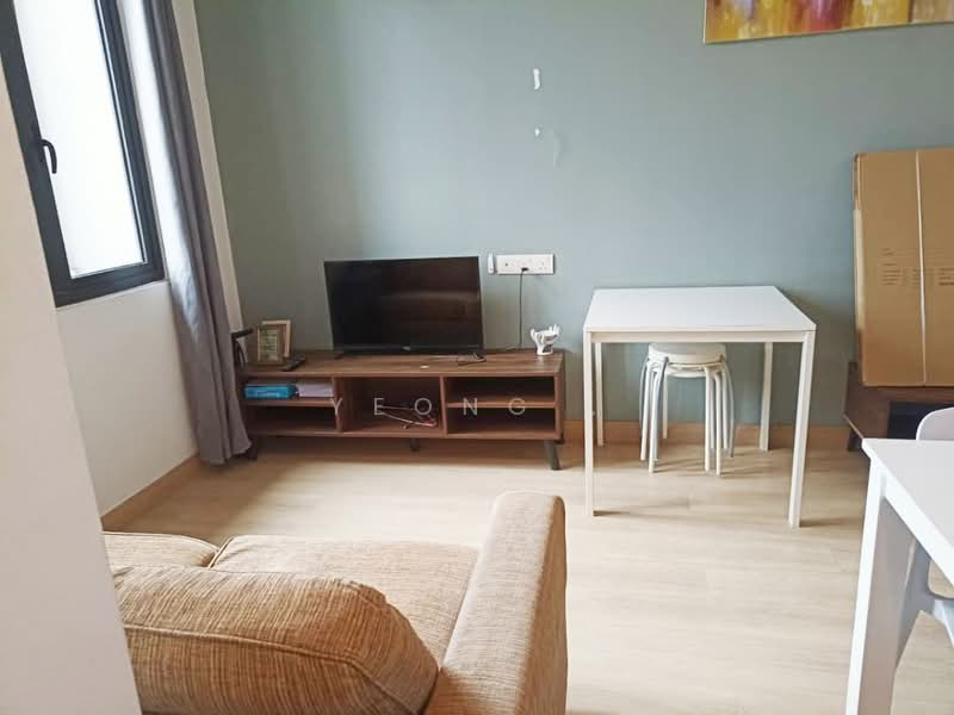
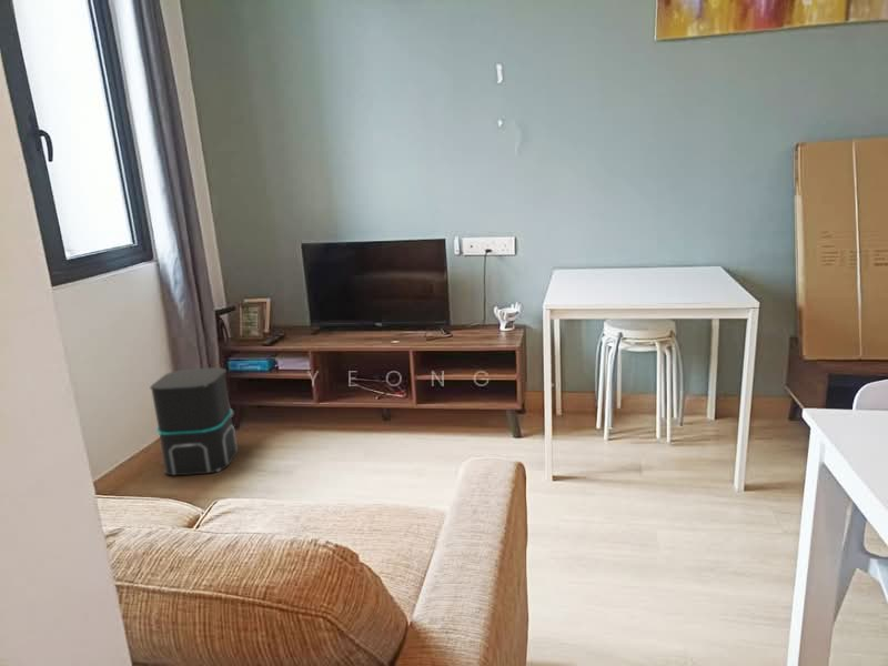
+ speaker [149,366,239,476]
